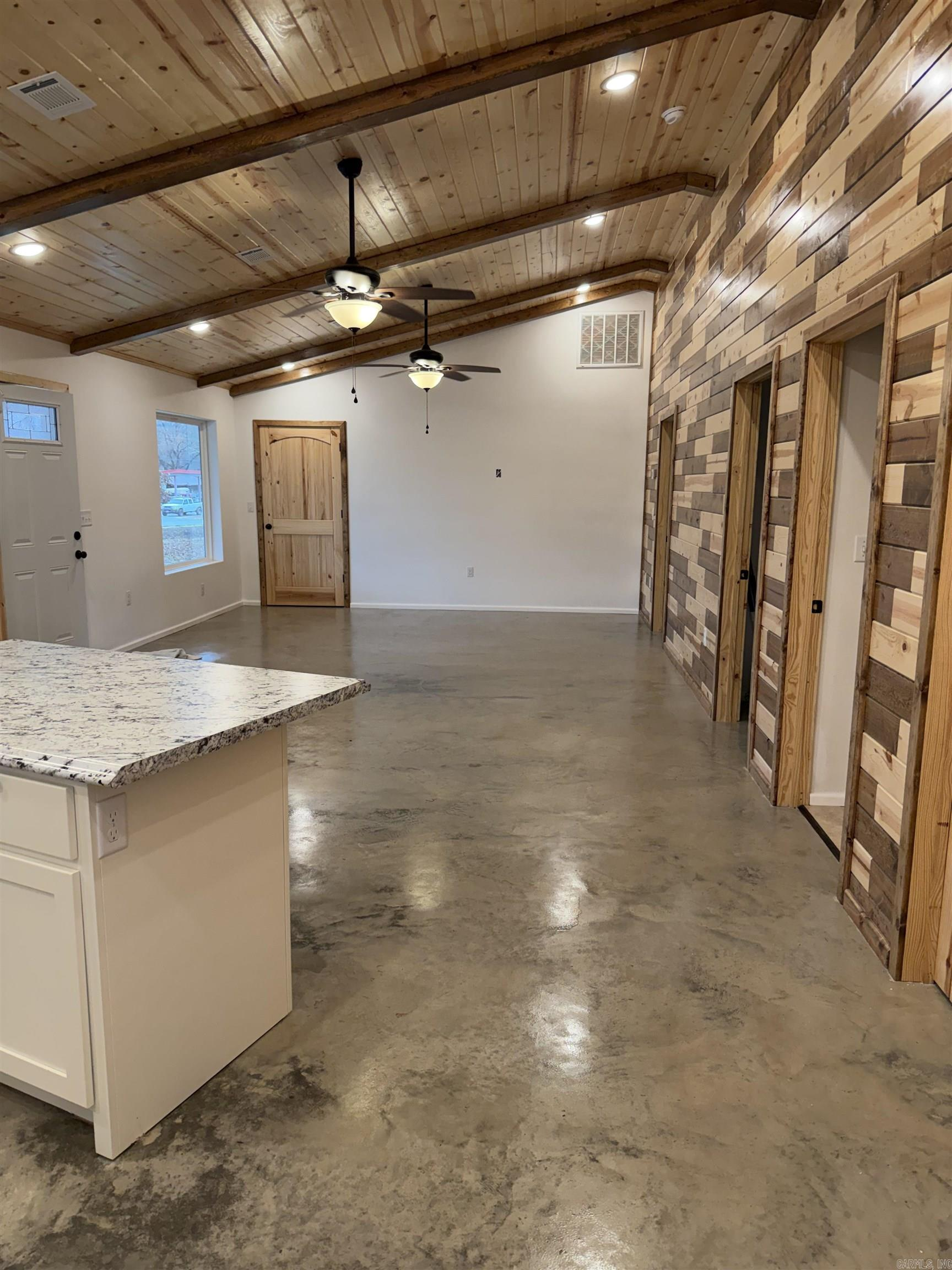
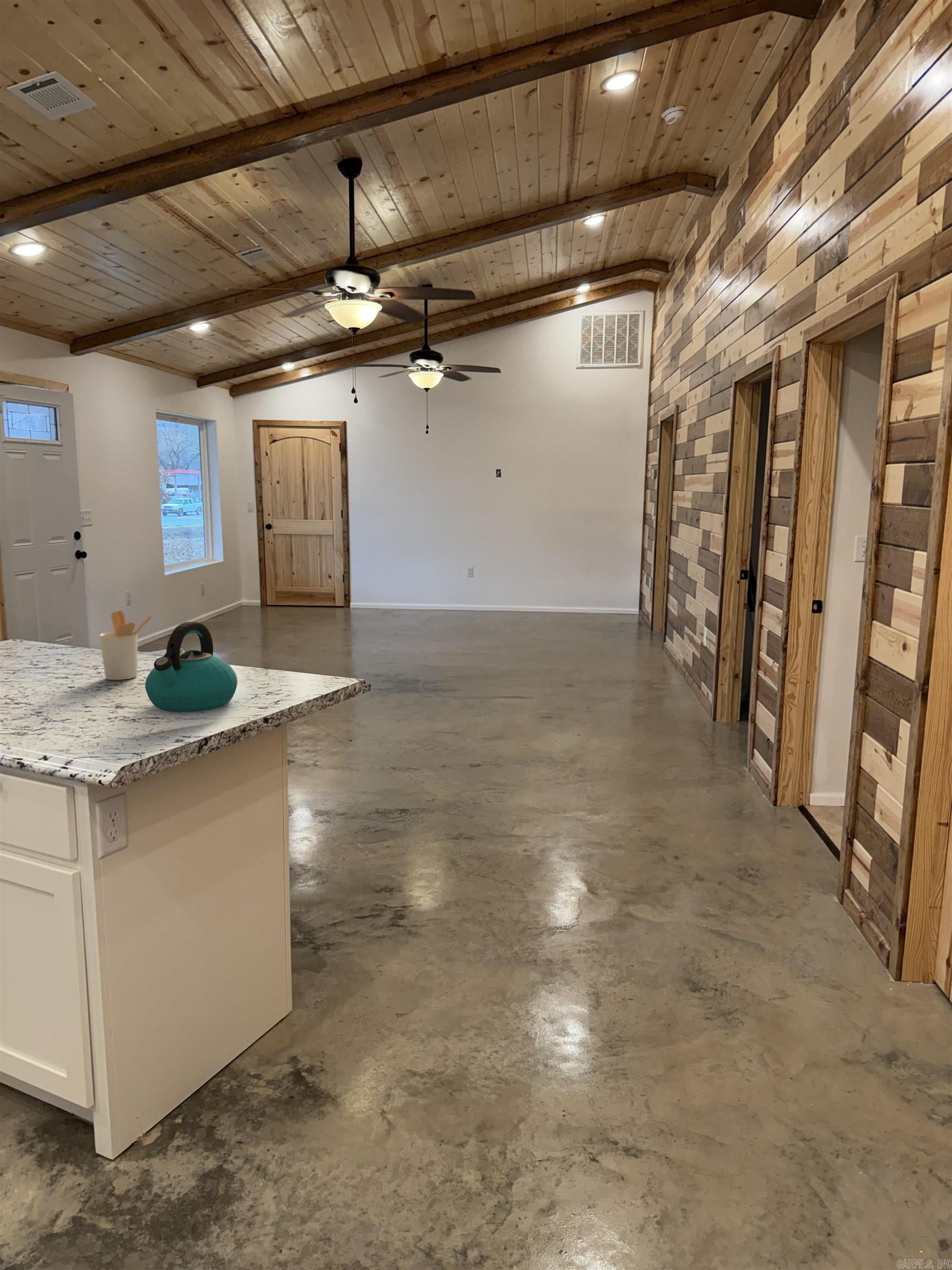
+ utensil holder [99,610,155,680]
+ kettle [145,621,238,713]
